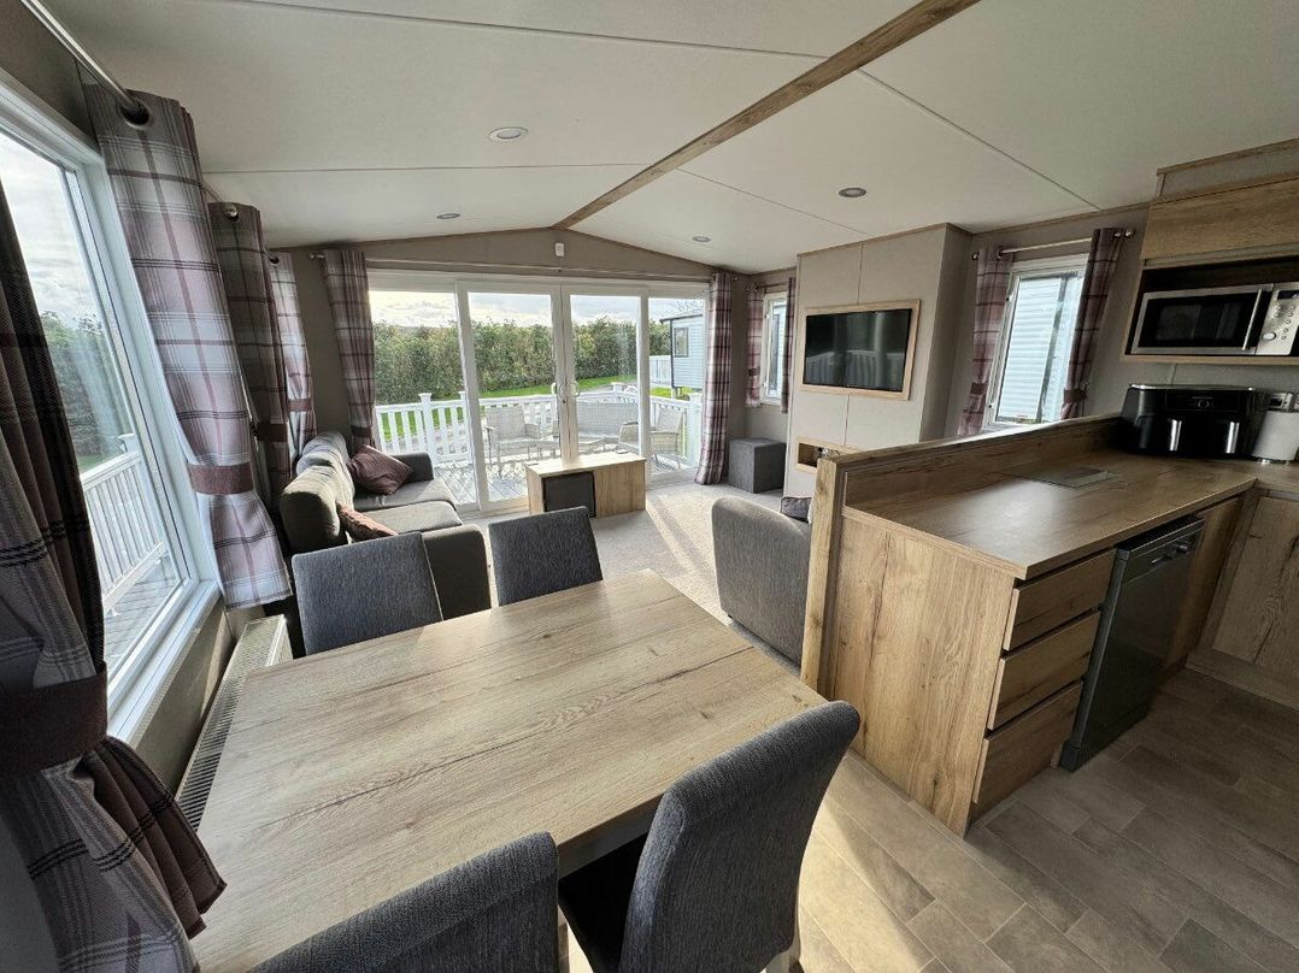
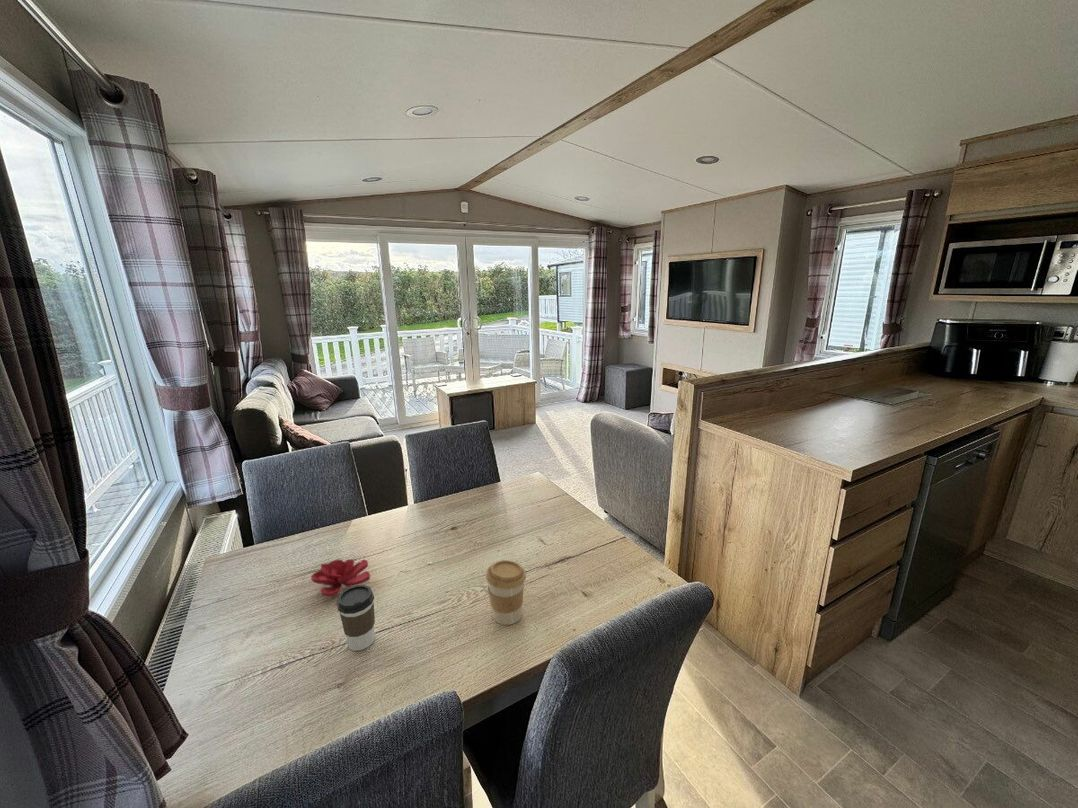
+ flower [310,558,371,598]
+ coffee cup [336,584,376,652]
+ coffee cup [485,559,527,626]
